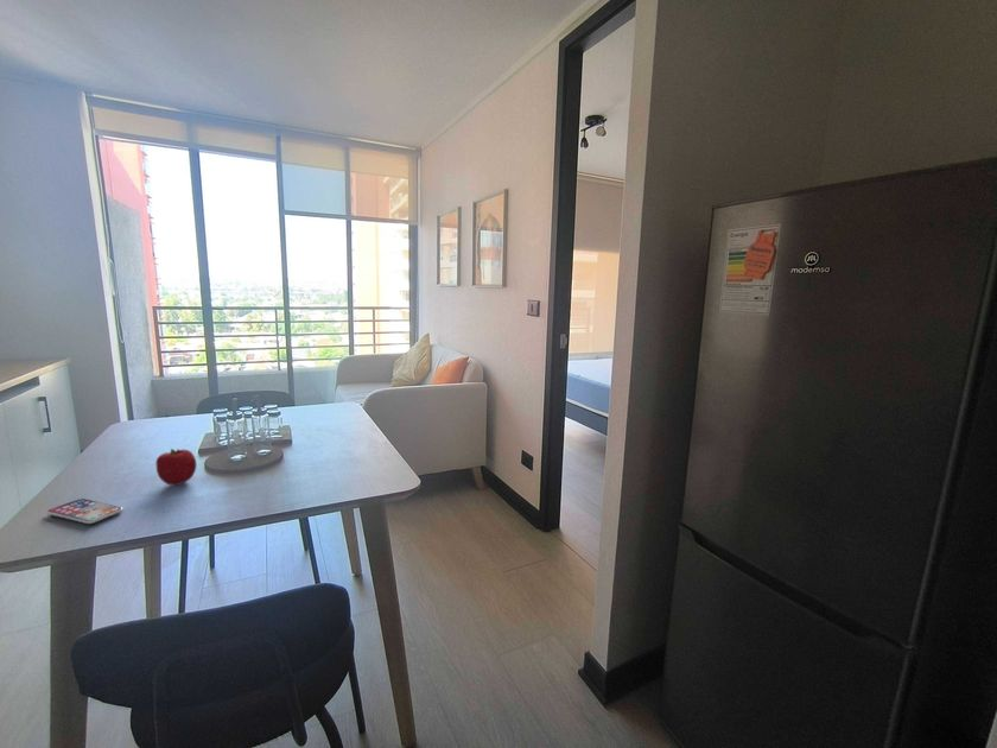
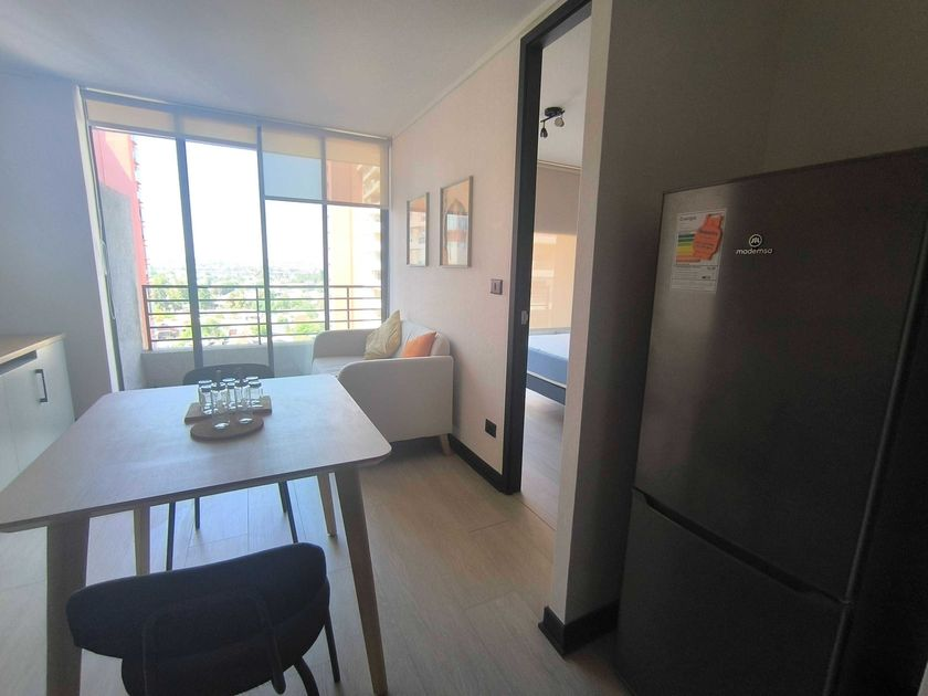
- fruit [154,448,197,487]
- smartphone [46,497,125,525]
